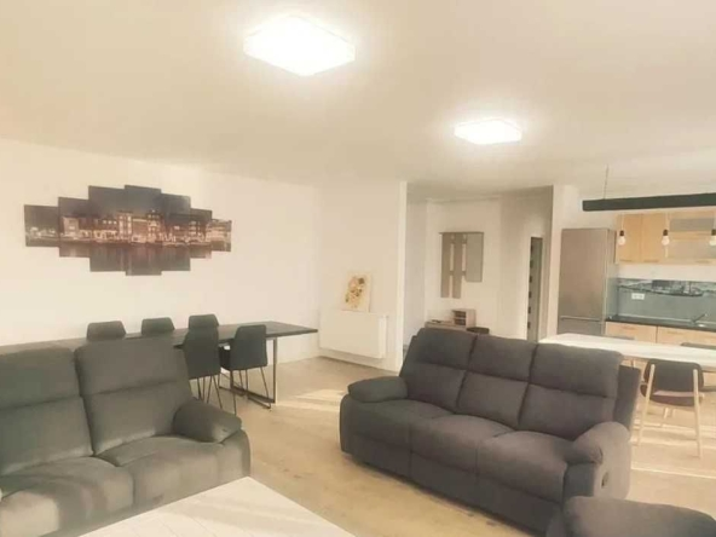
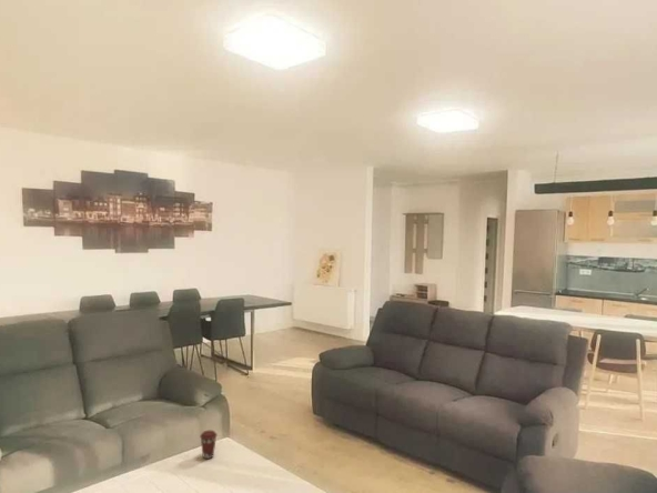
+ coffee cup [199,430,219,460]
